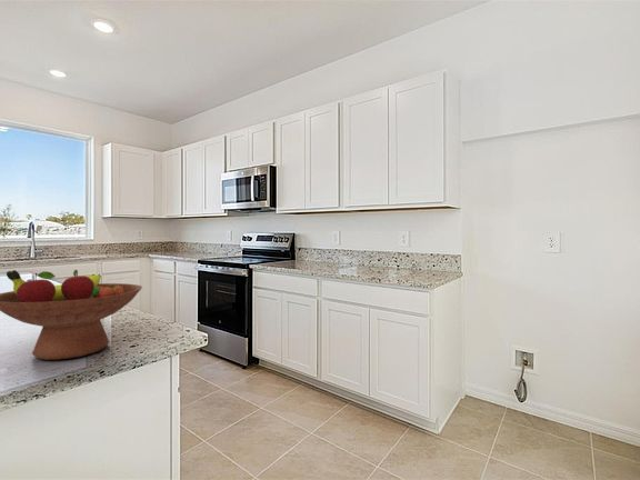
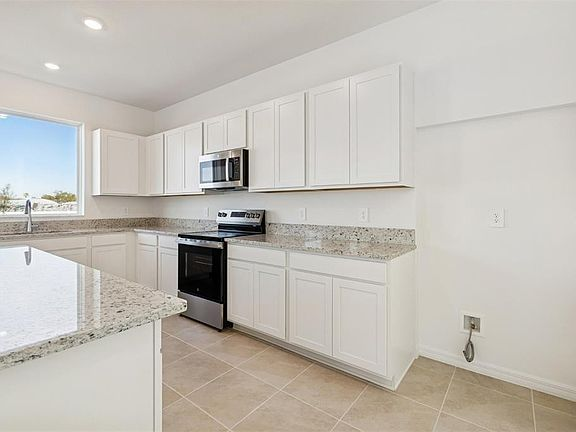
- fruit bowl [0,269,143,361]
